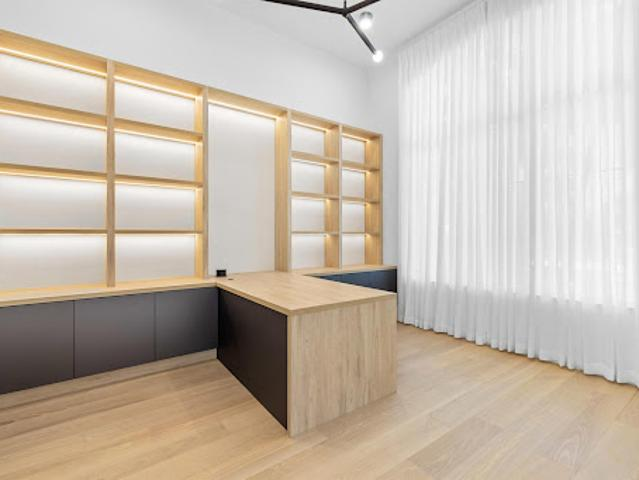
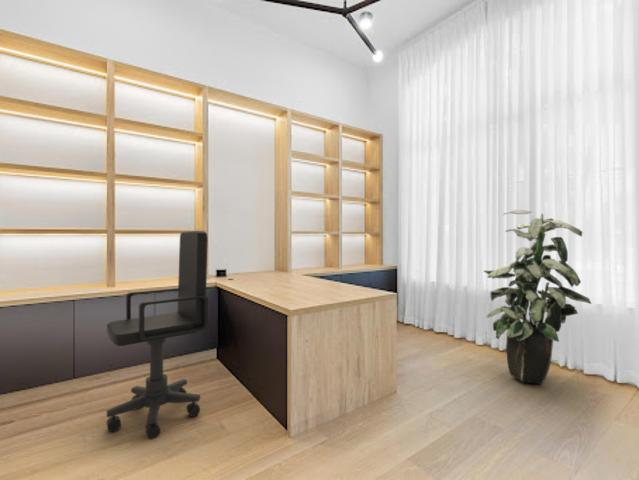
+ indoor plant [482,209,592,385]
+ office chair [105,230,209,440]
